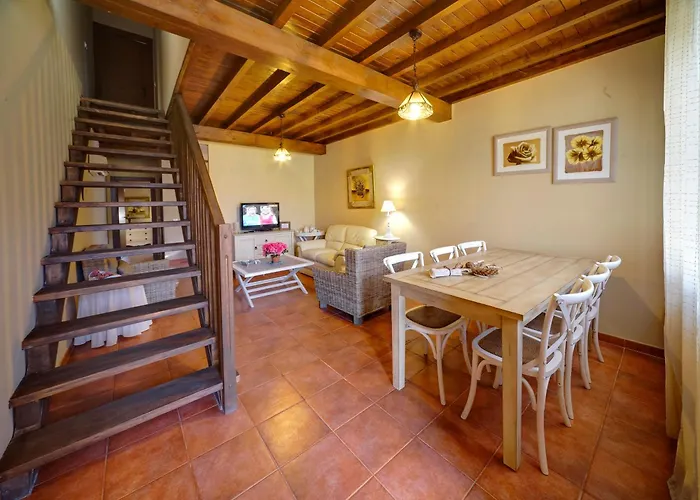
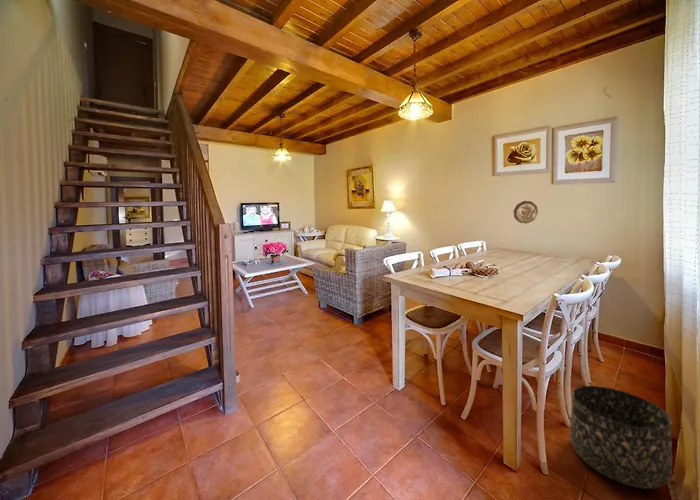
+ basket [569,385,673,490]
+ decorative plate [513,200,539,225]
